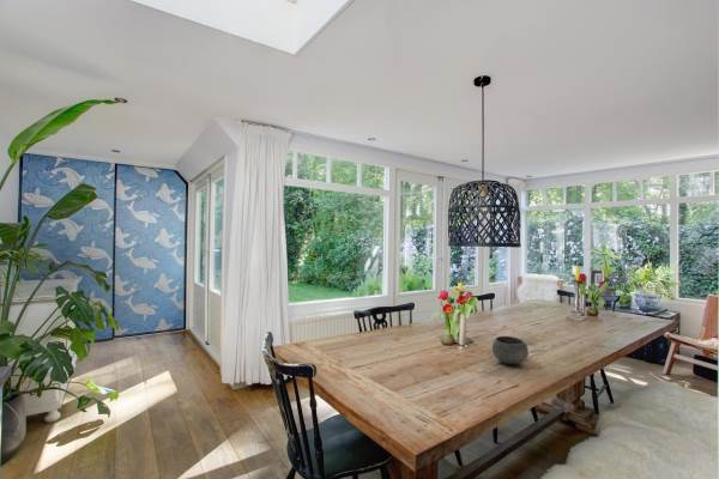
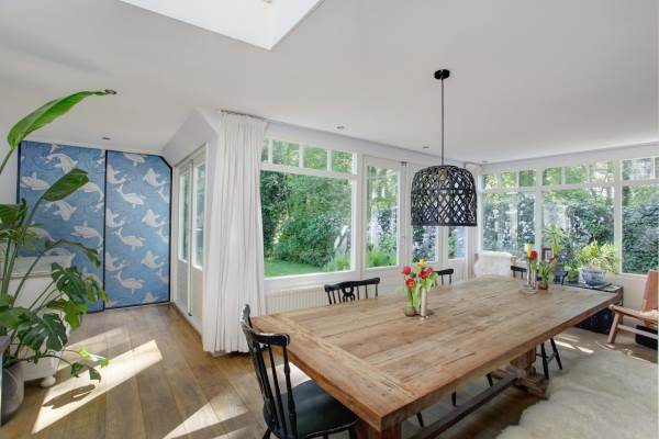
- bowl [491,335,530,365]
